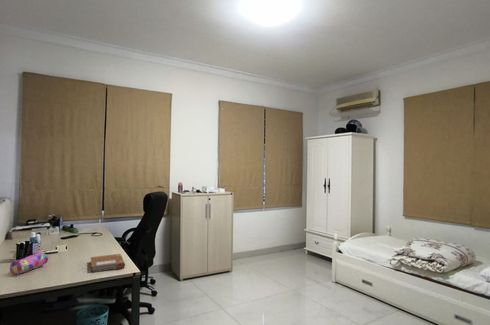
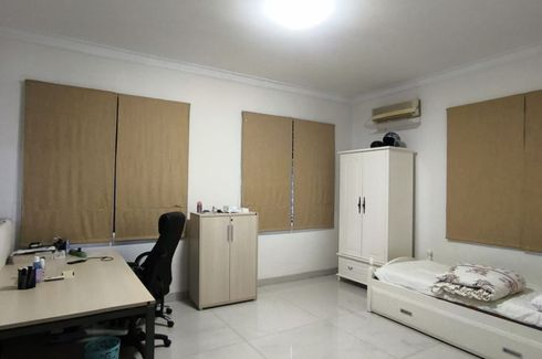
- pencil case [9,251,49,276]
- notebook [90,253,126,273]
